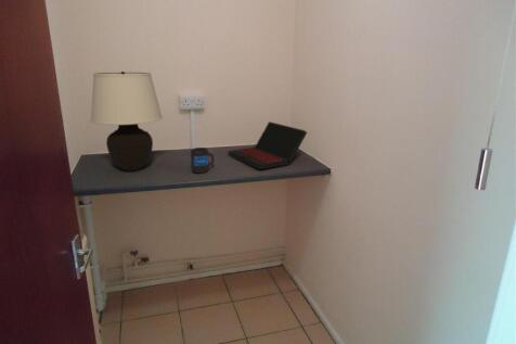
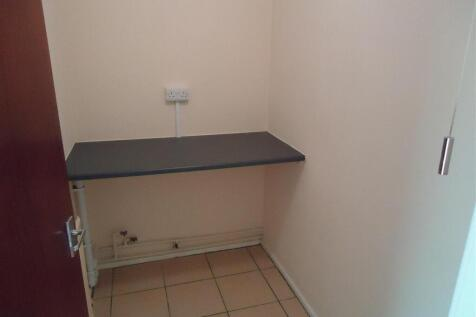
- table lamp [89,71,164,173]
- laptop [228,120,308,170]
- mug [190,146,215,174]
